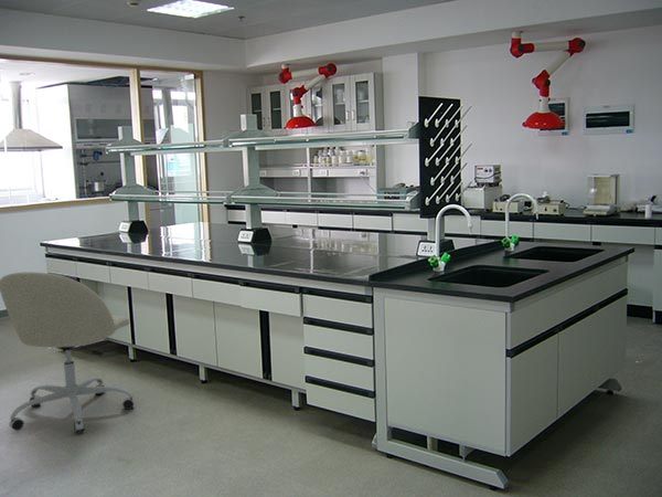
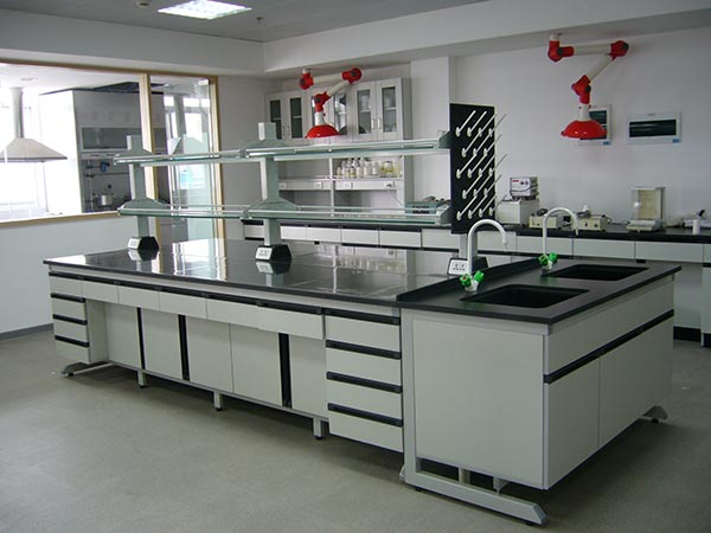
- office chair [0,271,136,434]
